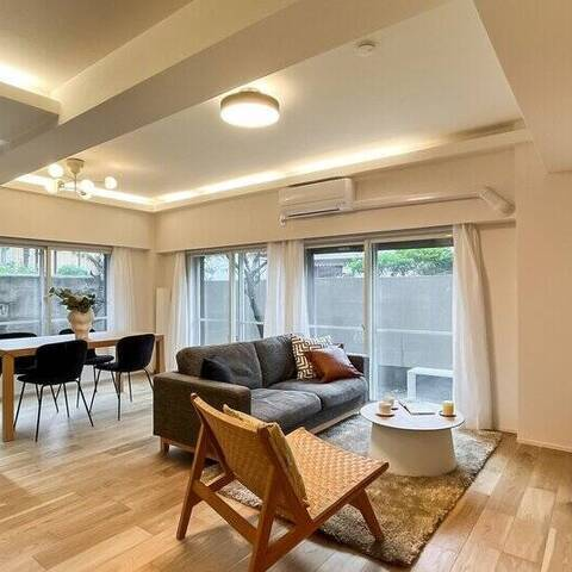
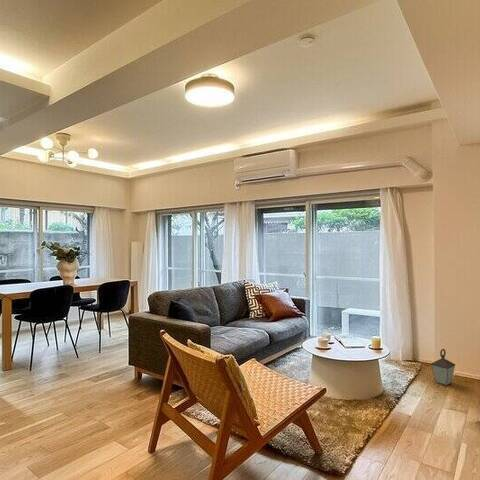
+ lantern [430,348,457,386]
